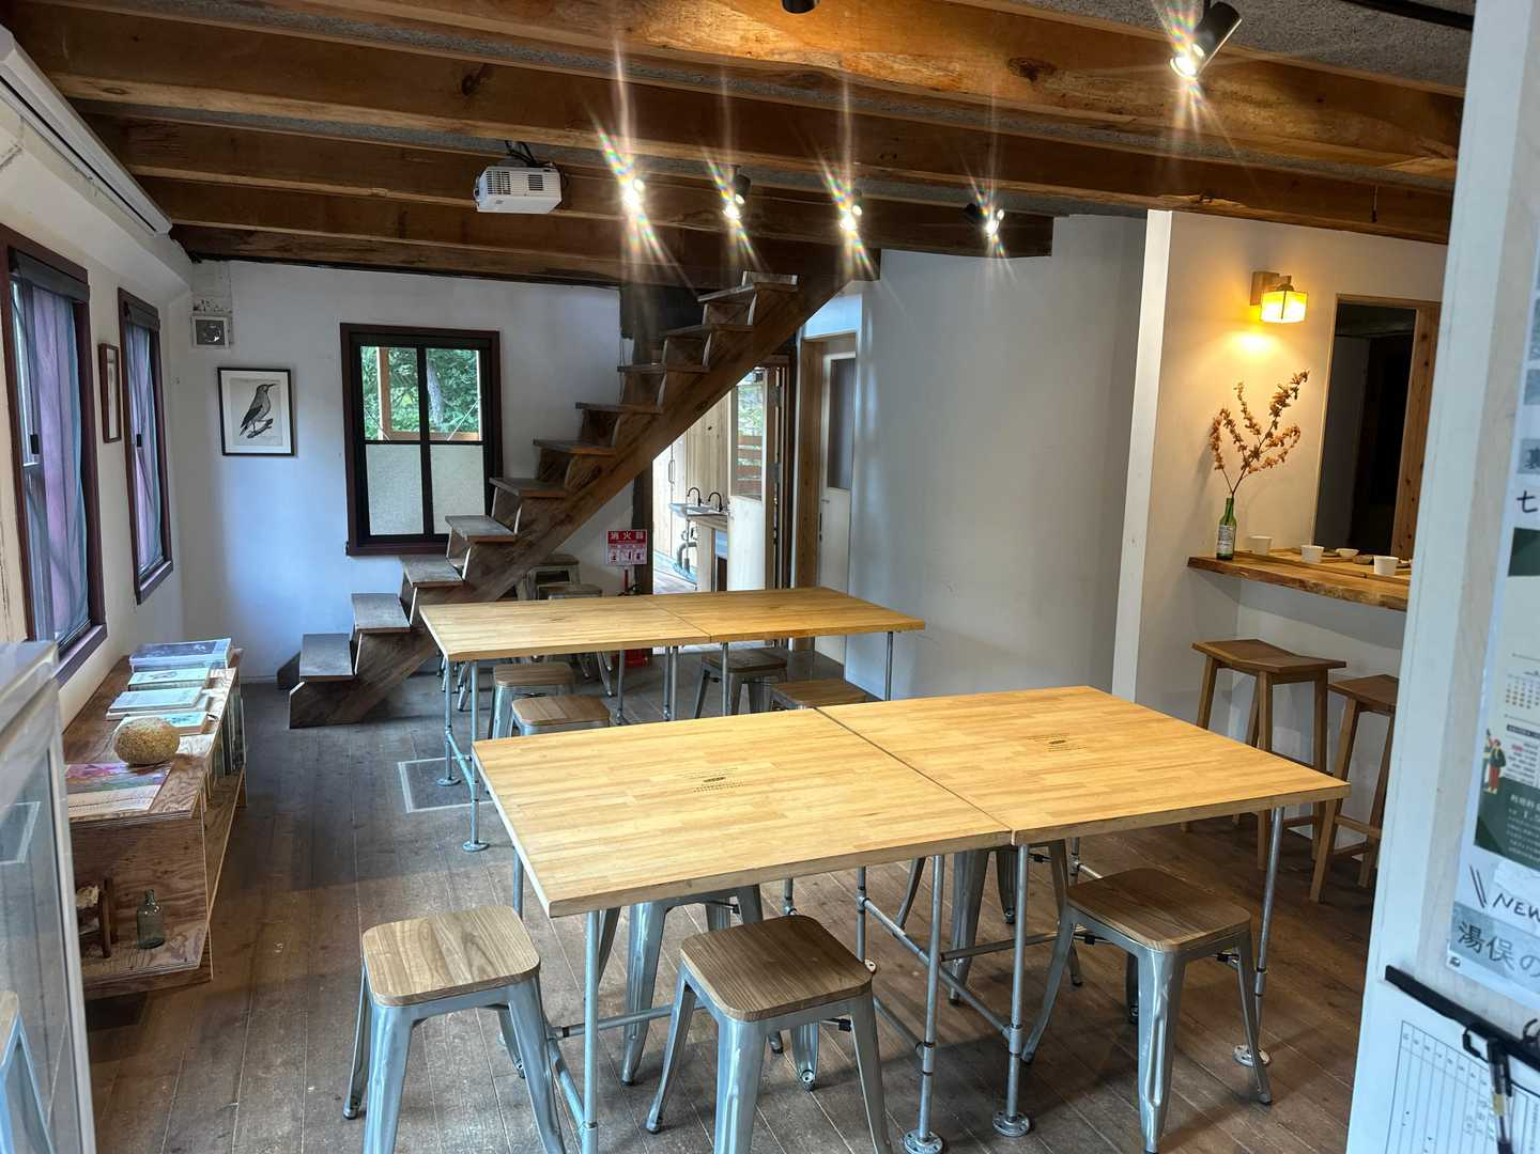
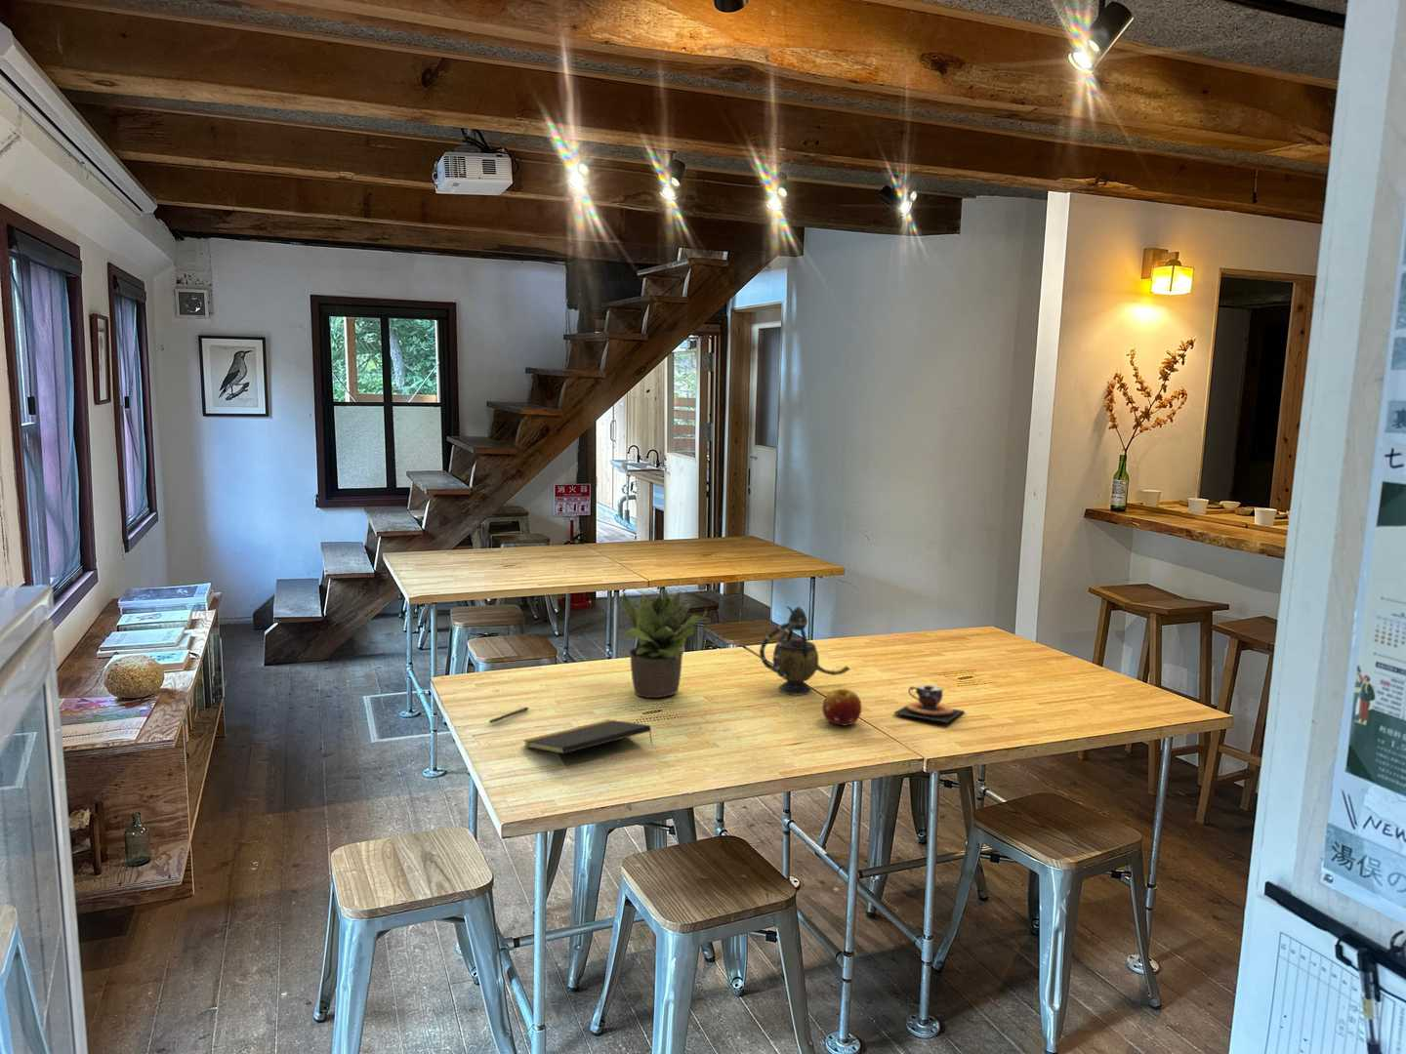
+ teacup [892,683,965,723]
+ notepad [523,720,653,755]
+ pen [488,706,530,724]
+ potted plant [621,585,707,699]
+ fruit [821,688,862,727]
+ teapot [758,606,850,696]
